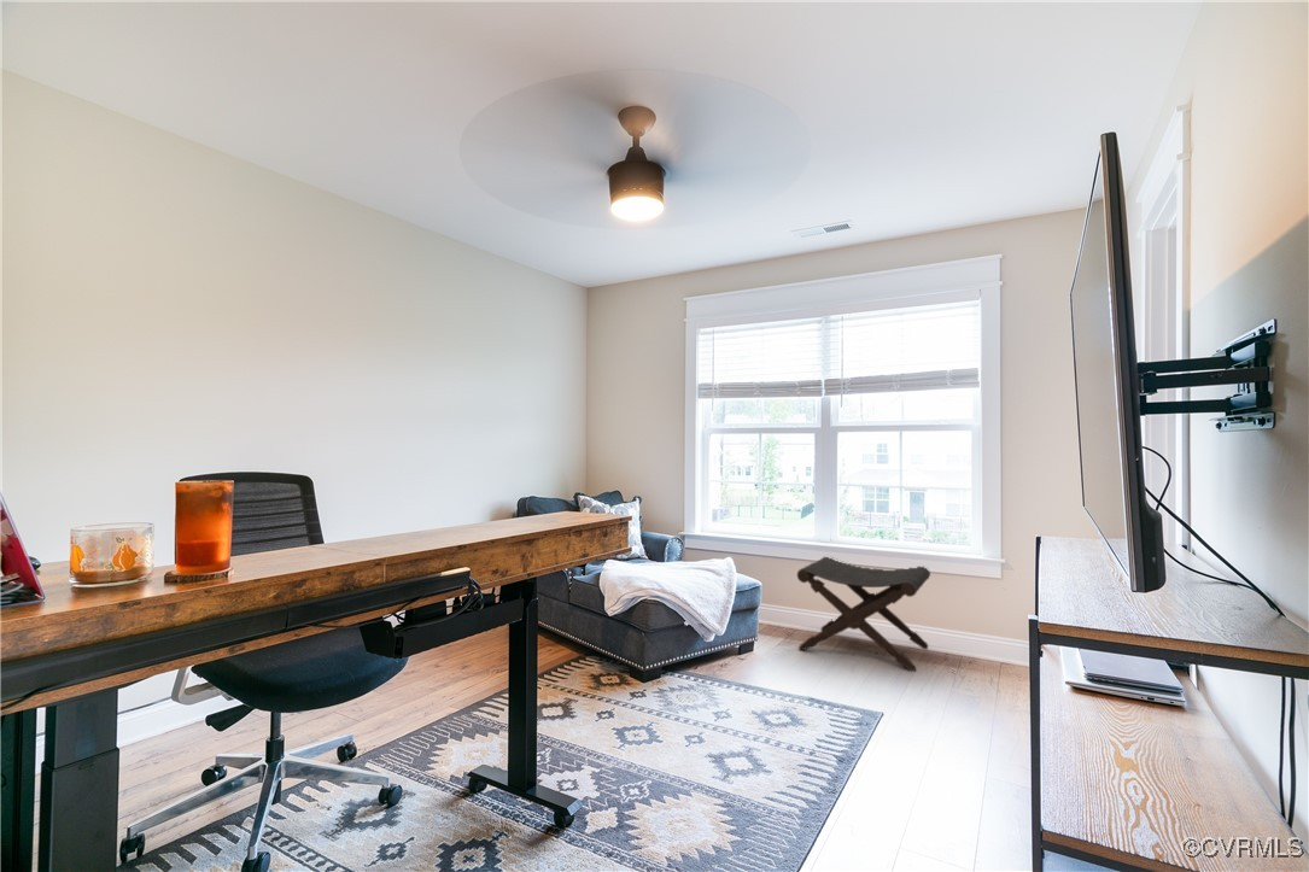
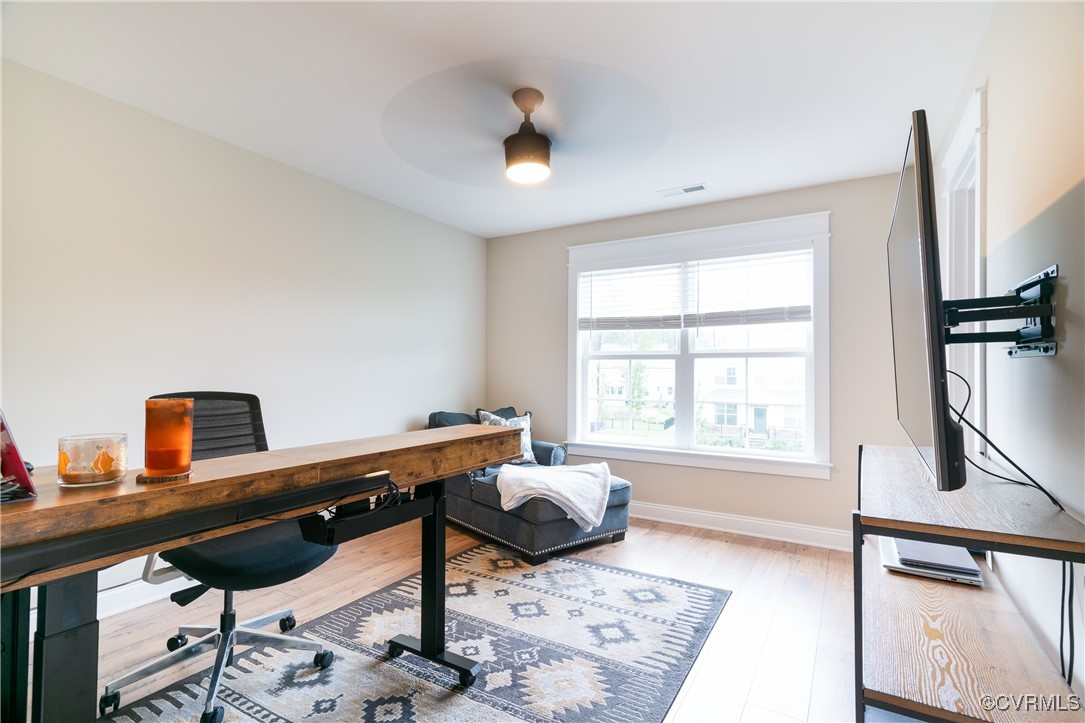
- footstool [796,556,931,673]
